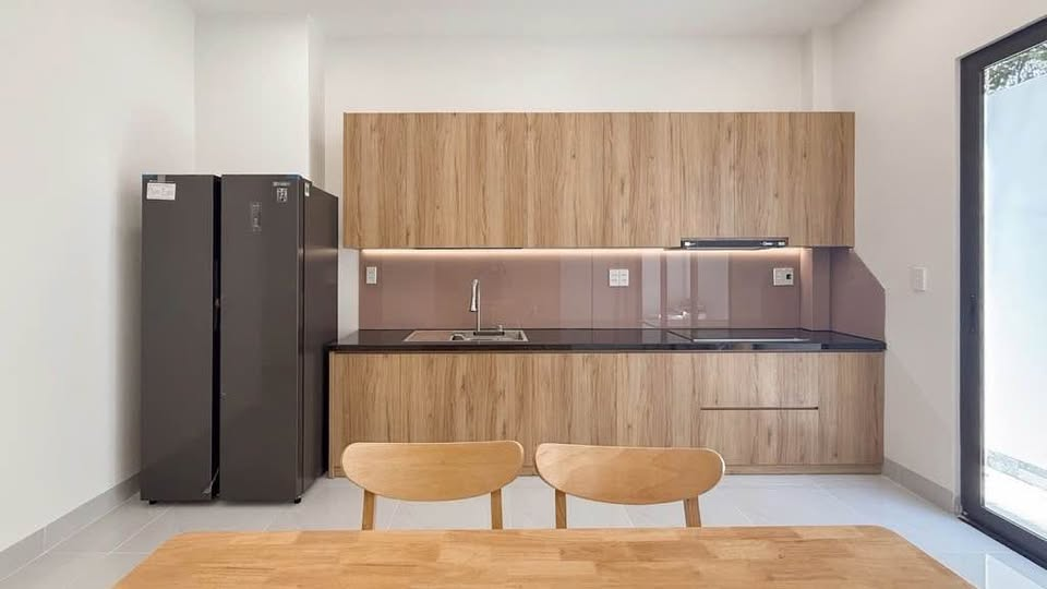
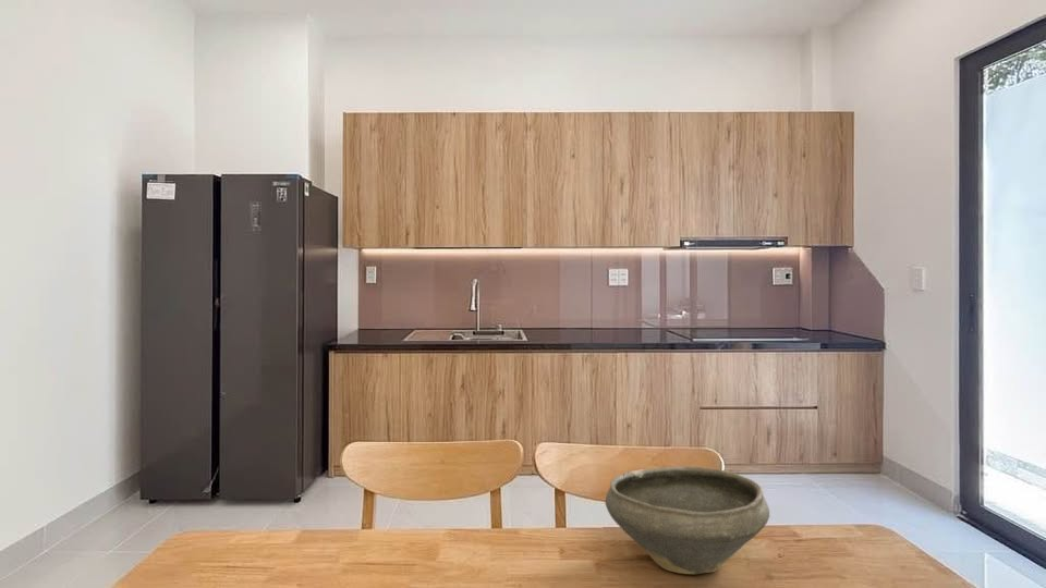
+ bowl [604,466,770,575]
